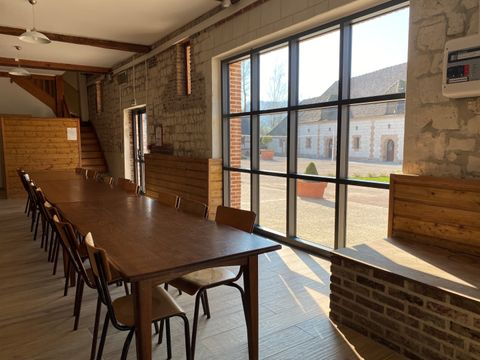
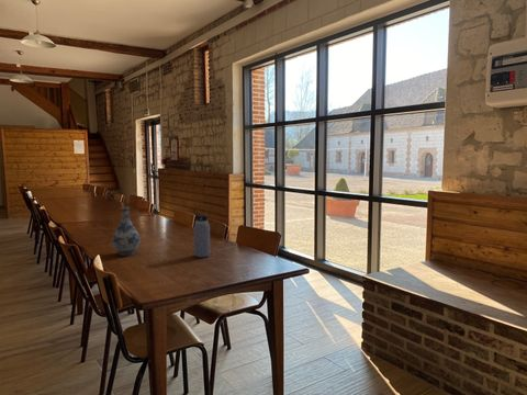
+ vase [111,206,142,257]
+ water bottle [191,208,211,259]
